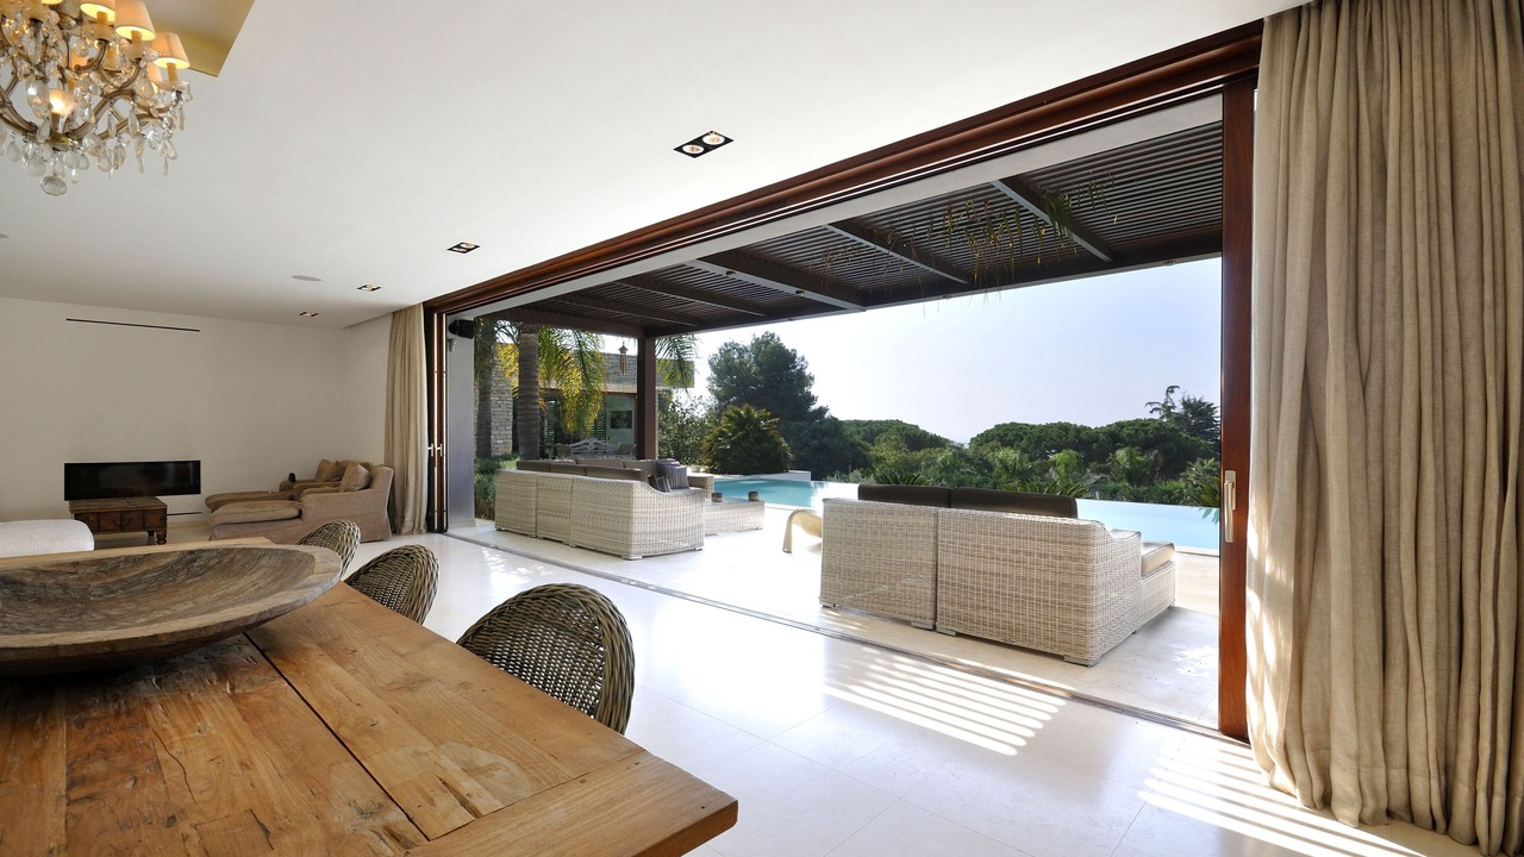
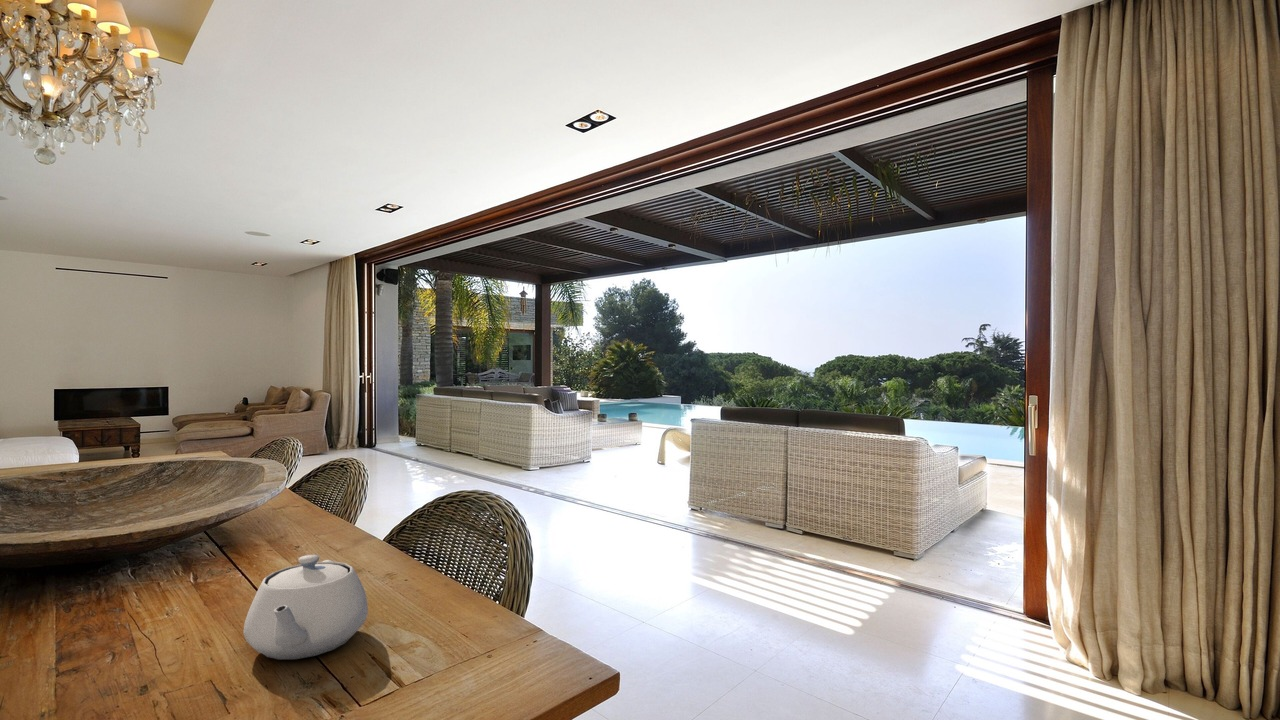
+ teapot [242,554,369,660]
